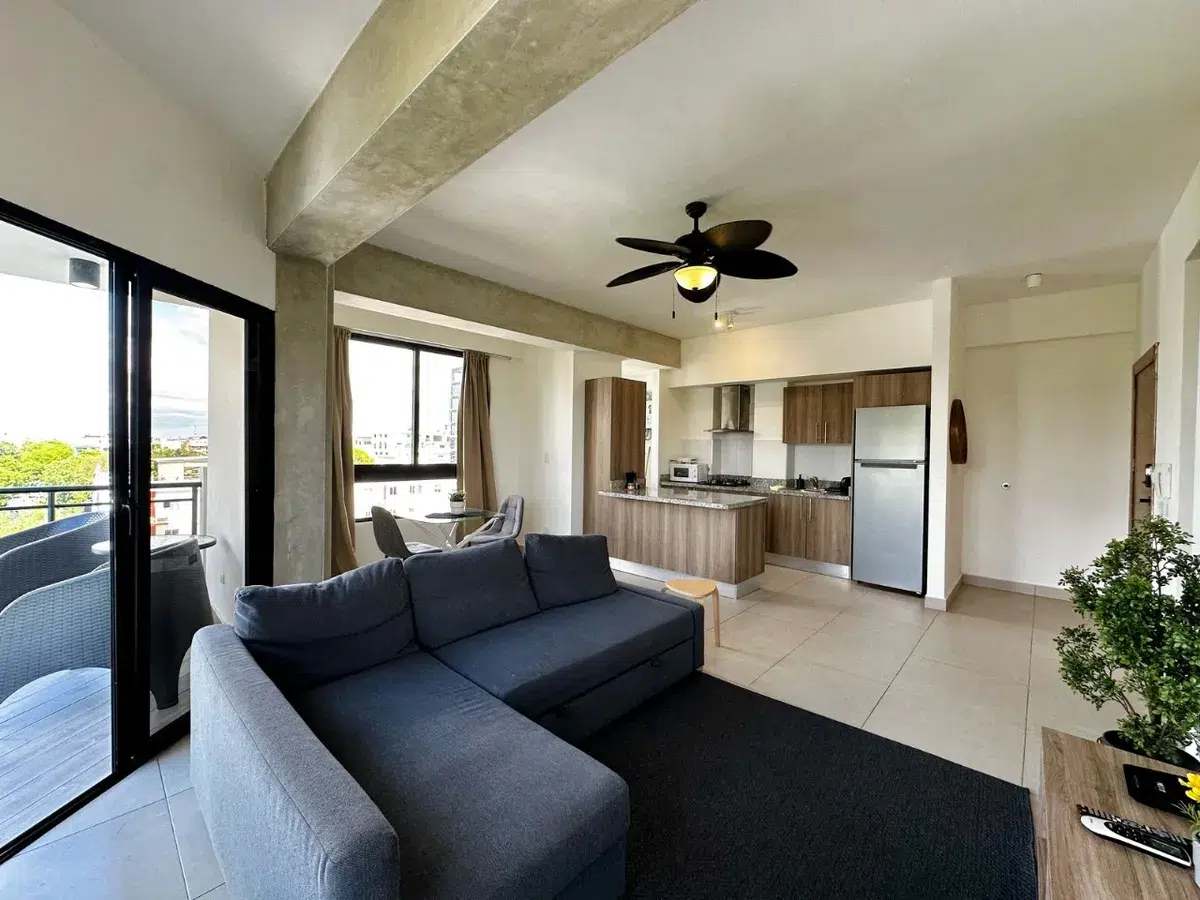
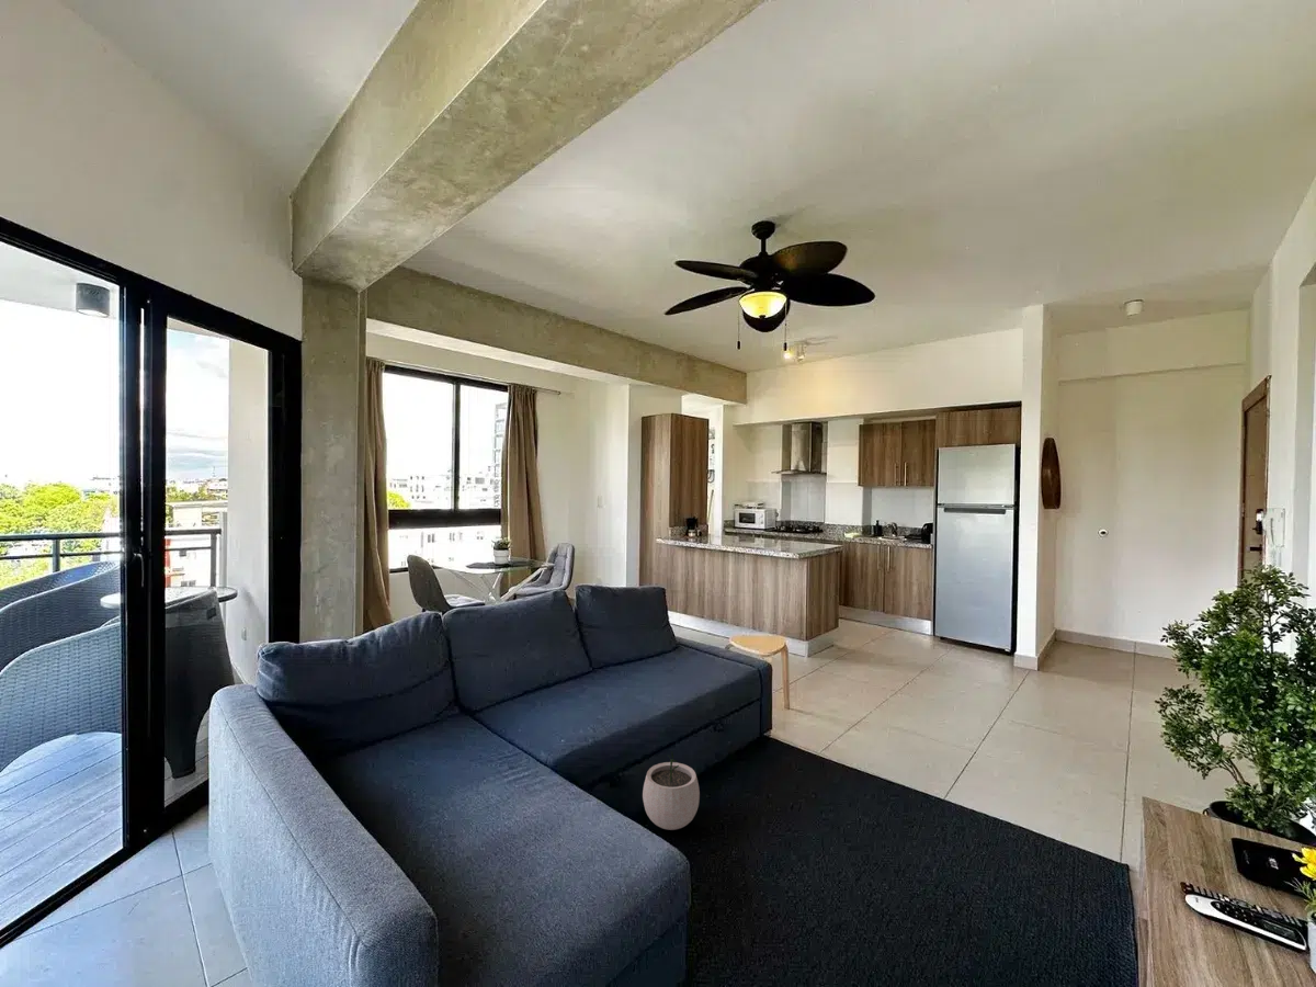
+ plant pot [642,752,701,831]
